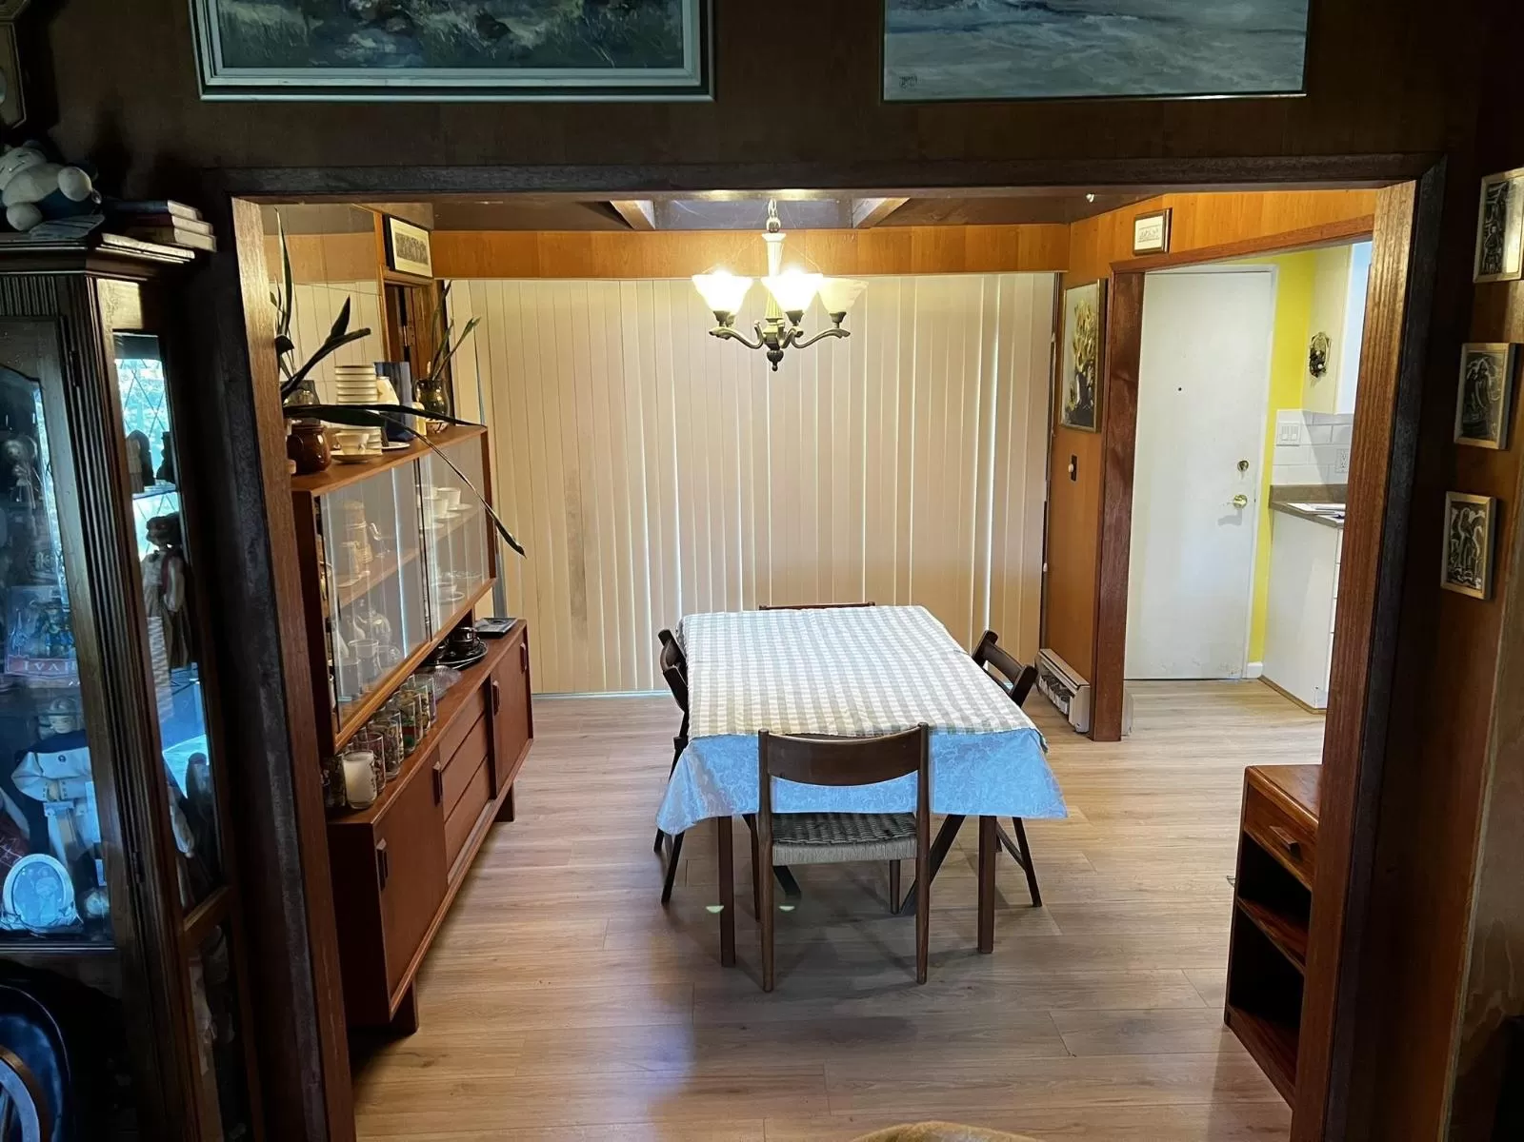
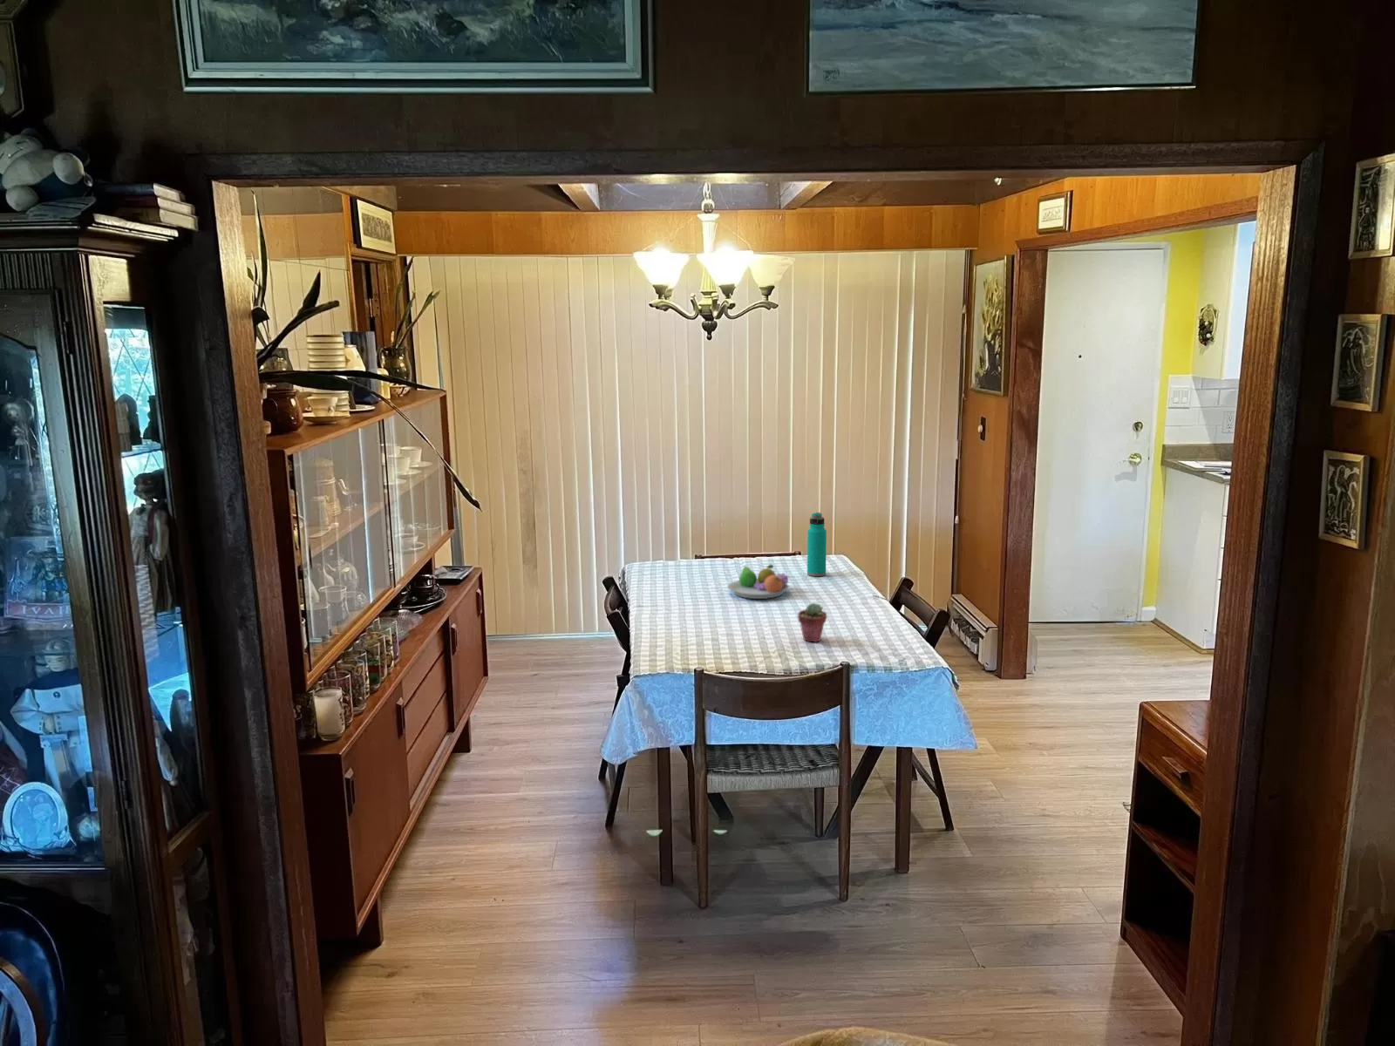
+ water bottle [806,512,827,577]
+ potted succulent [796,602,827,643]
+ fruit bowl [726,564,790,600]
